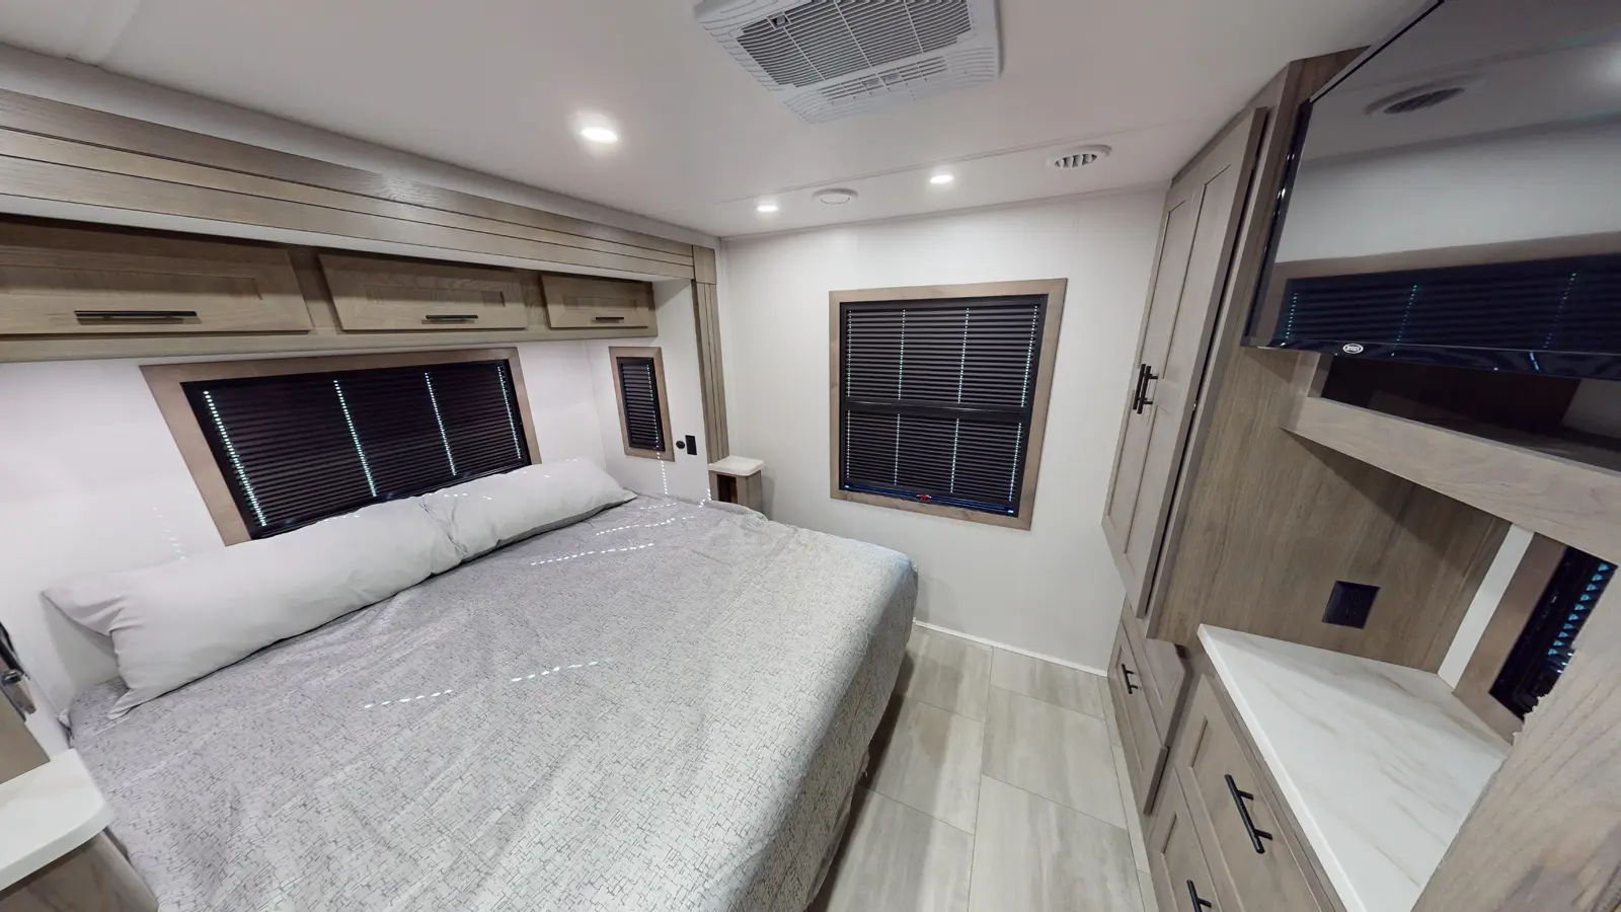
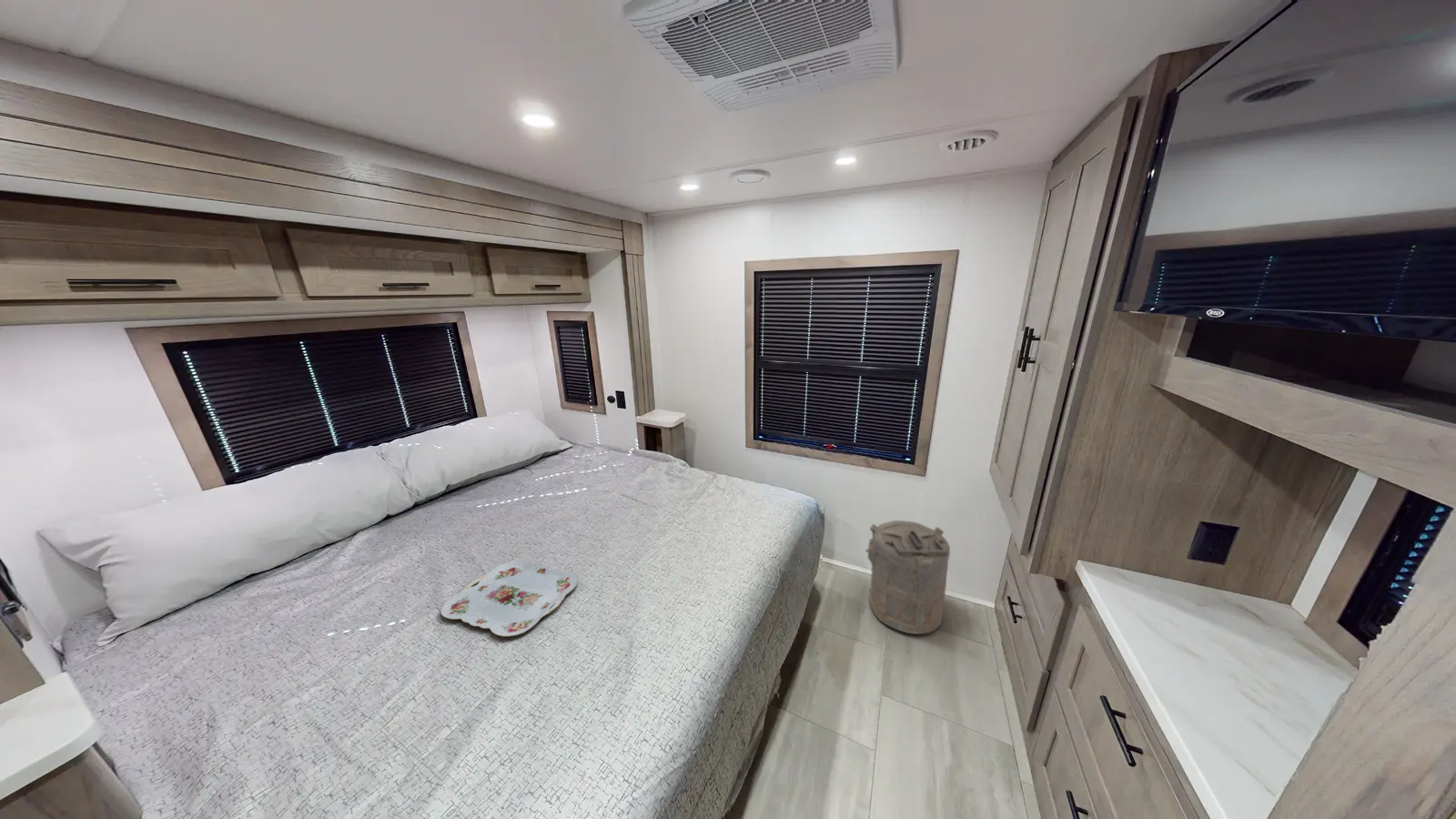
+ laundry hamper [864,520,951,635]
+ serving tray [440,560,578,637]
